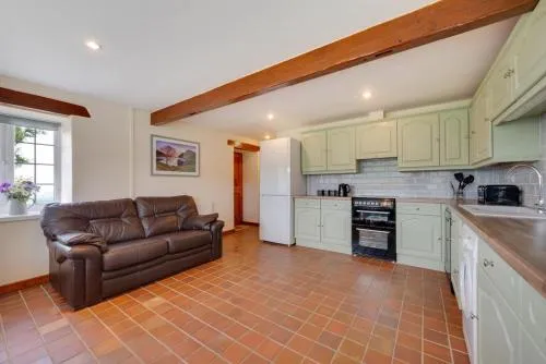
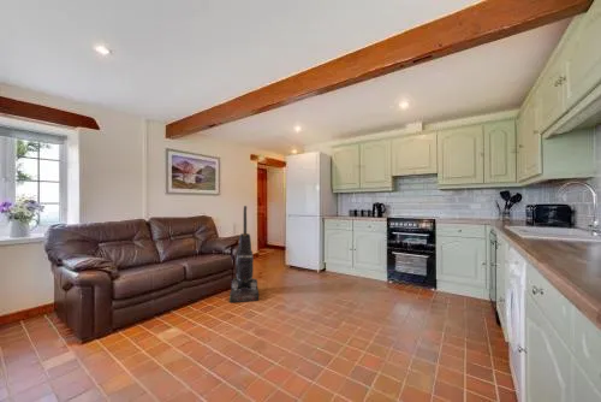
+ vacuum cleaner [228,205,260,303]
